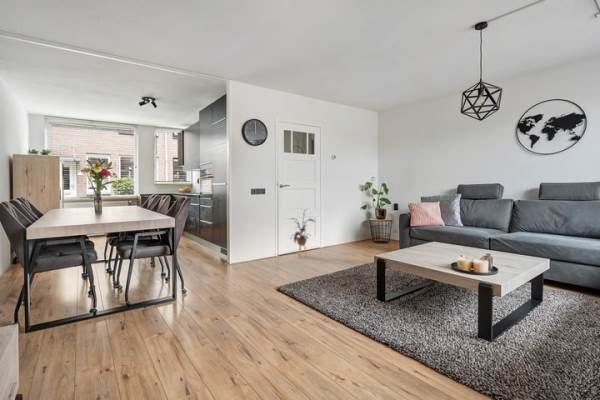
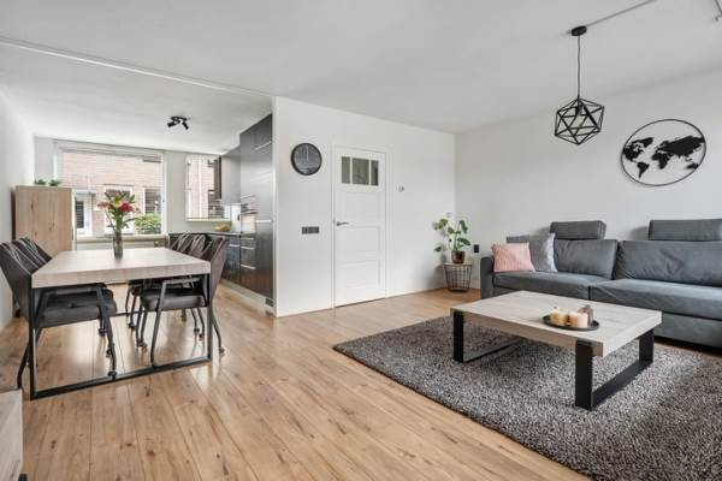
- house plant [286,208,316,259]
